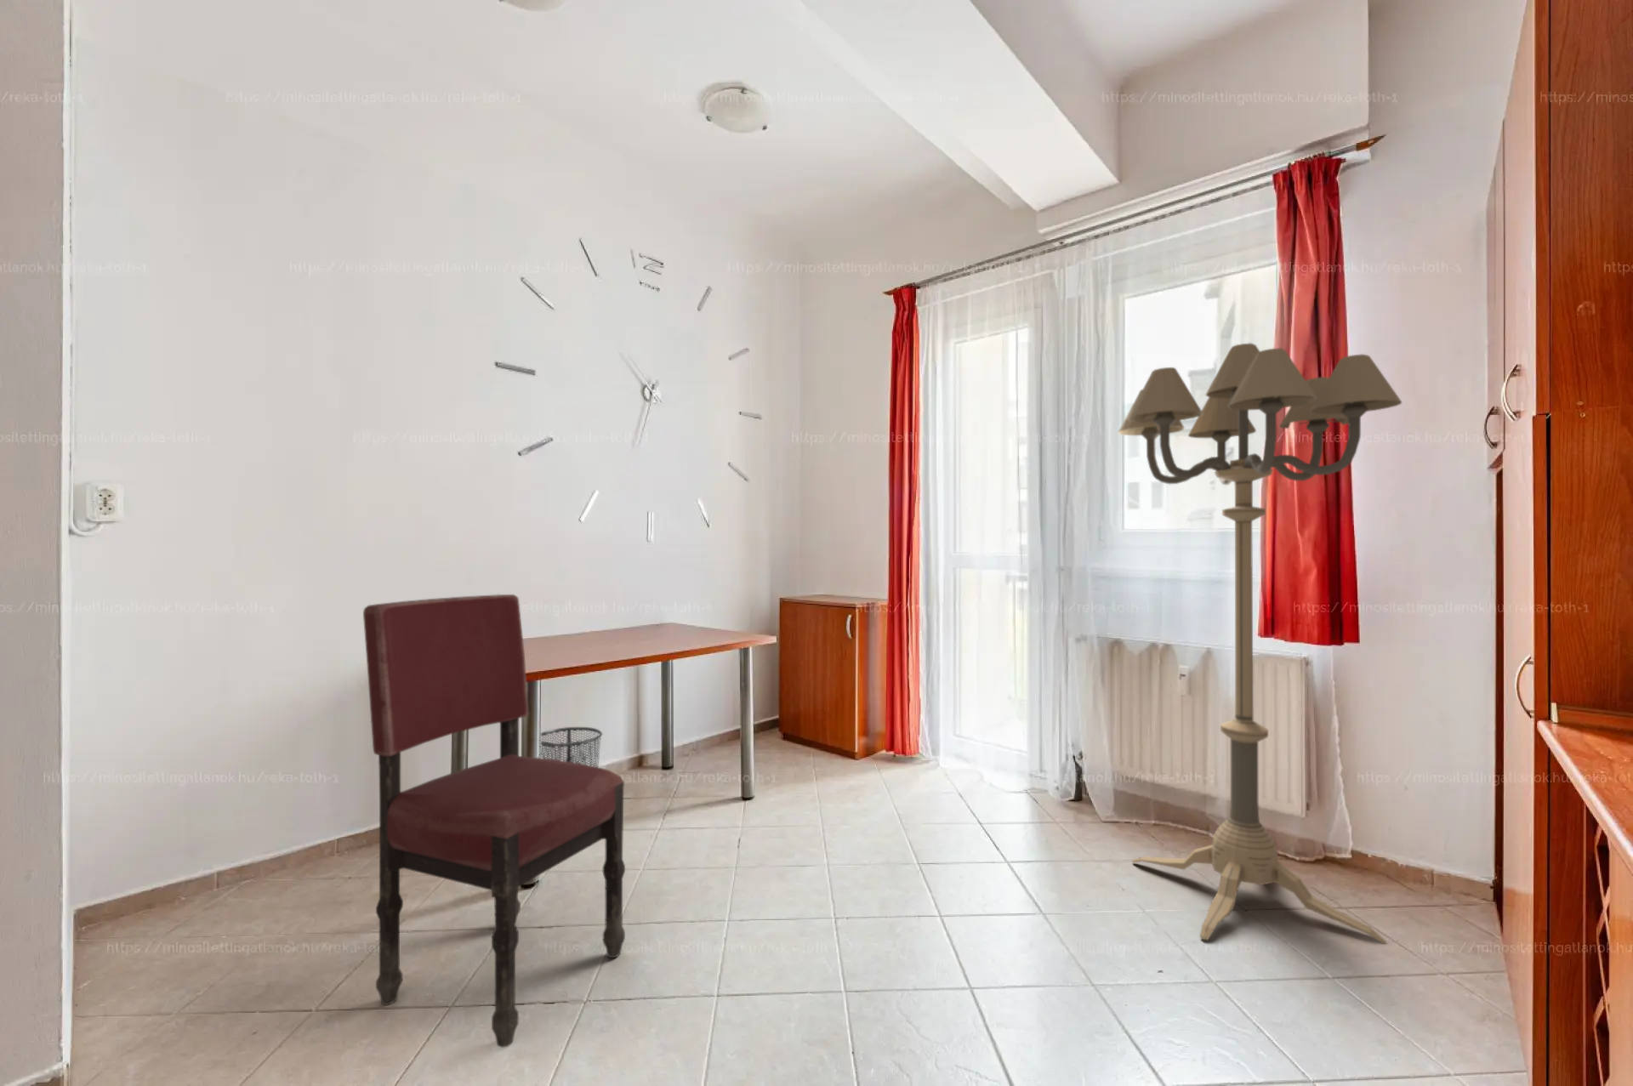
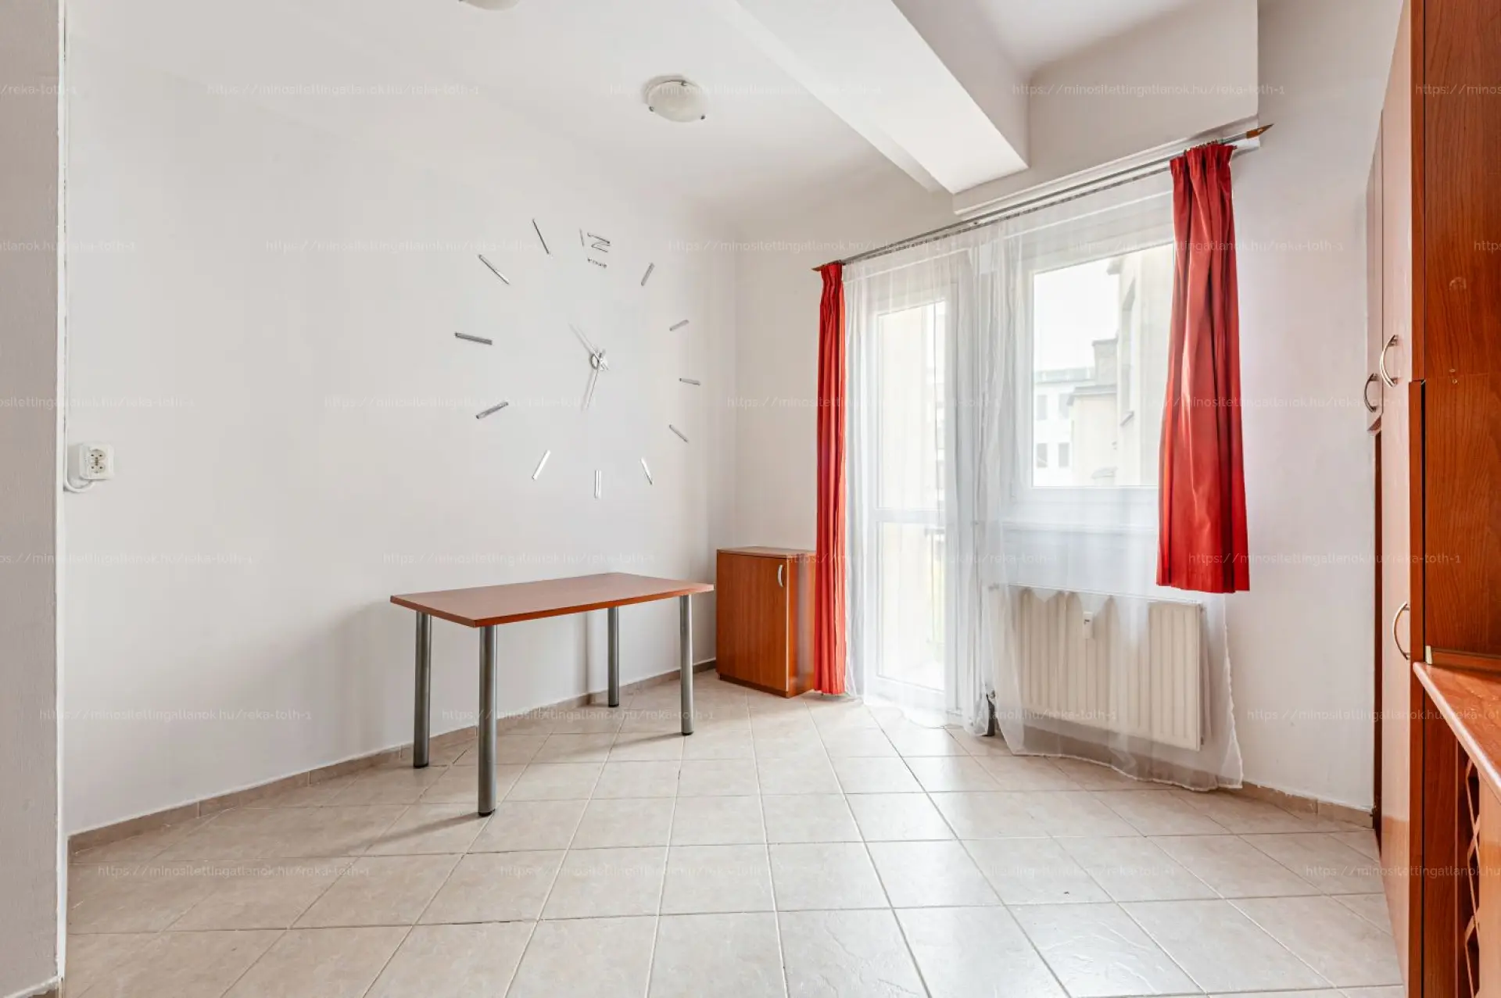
- floor lamp [1117,342,1403,944]
- waste bin [539,726,603,768]
- dining chair [362,594,626,1048]
